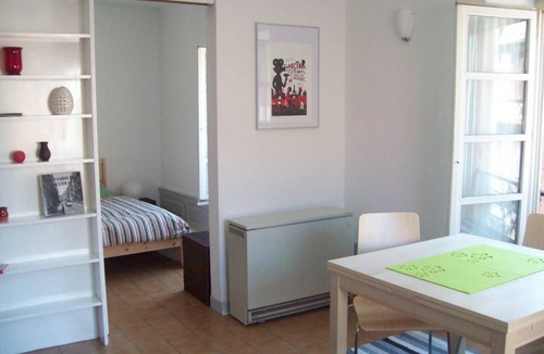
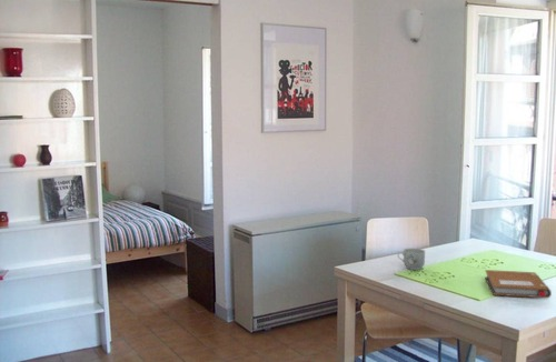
+ mug [396,248,426,271]
+ notebook [484,269,553,299]
